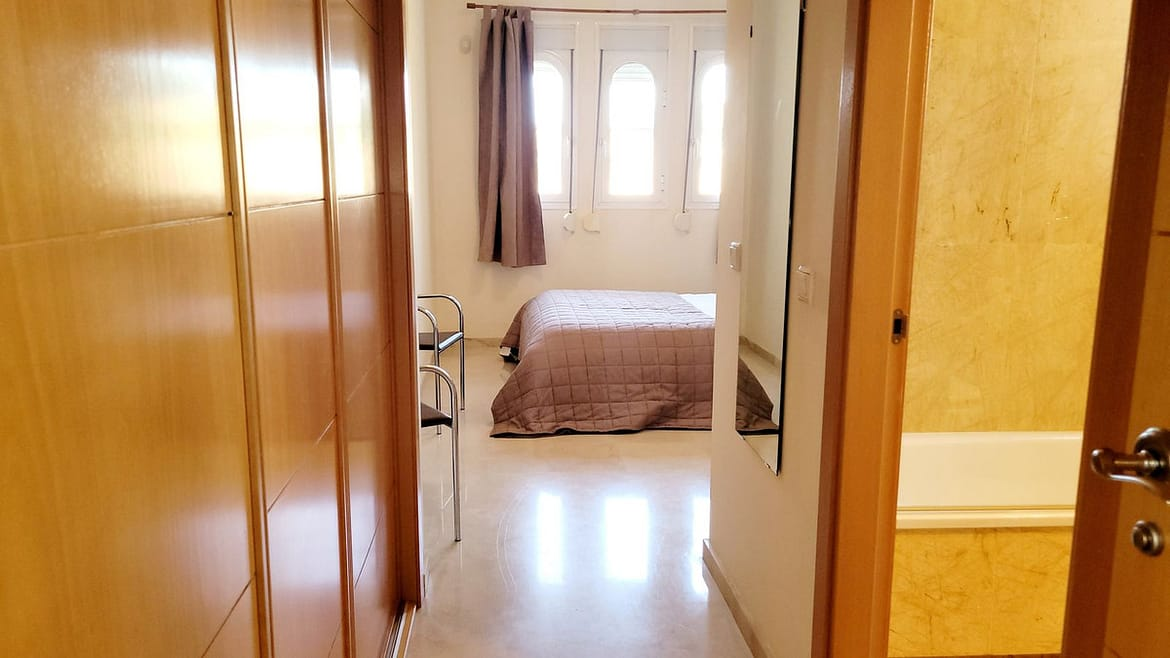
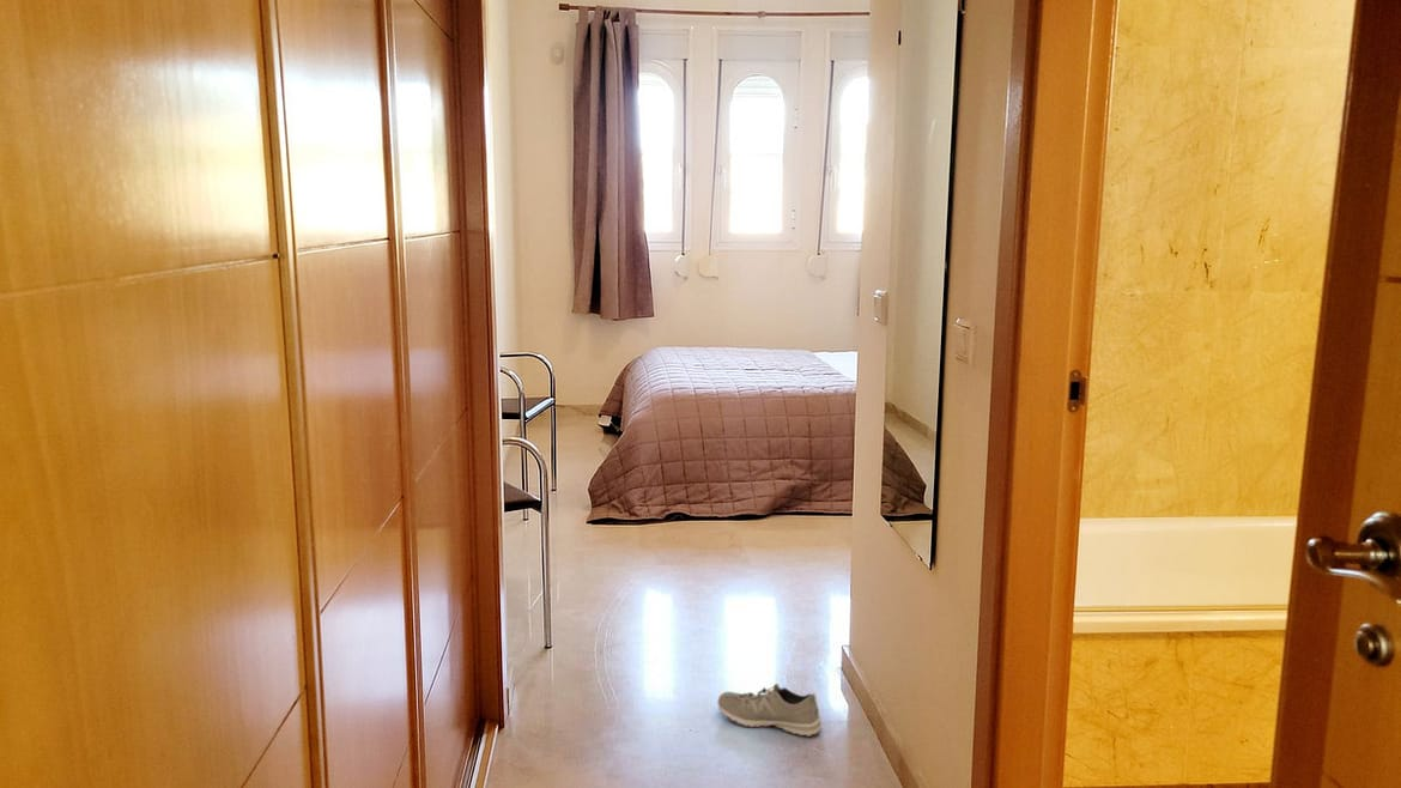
+ sneaker [716,683,823,738]
